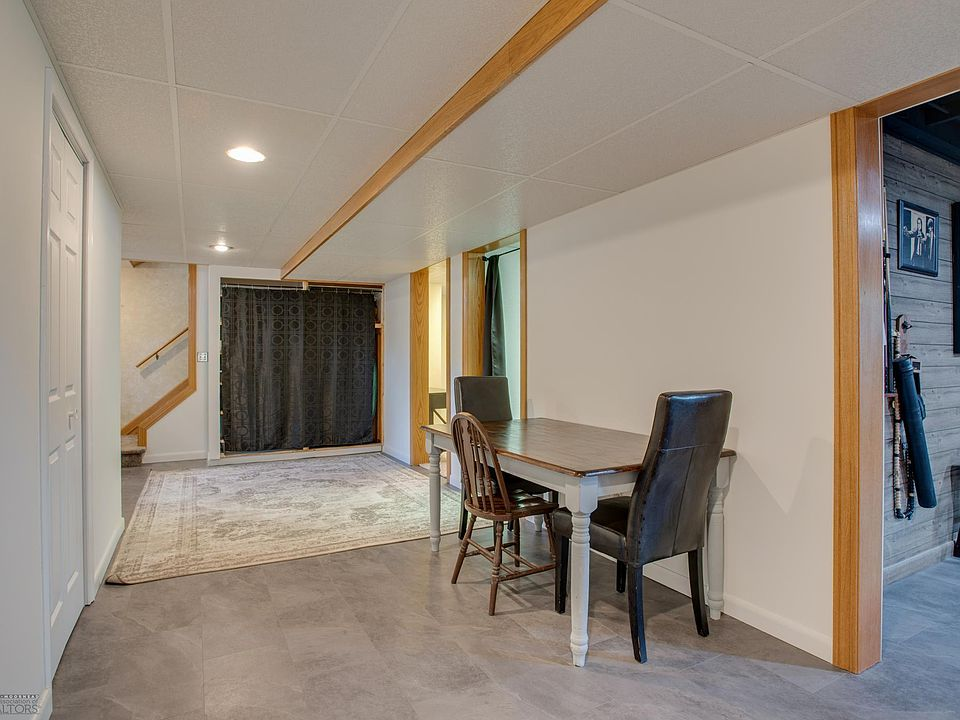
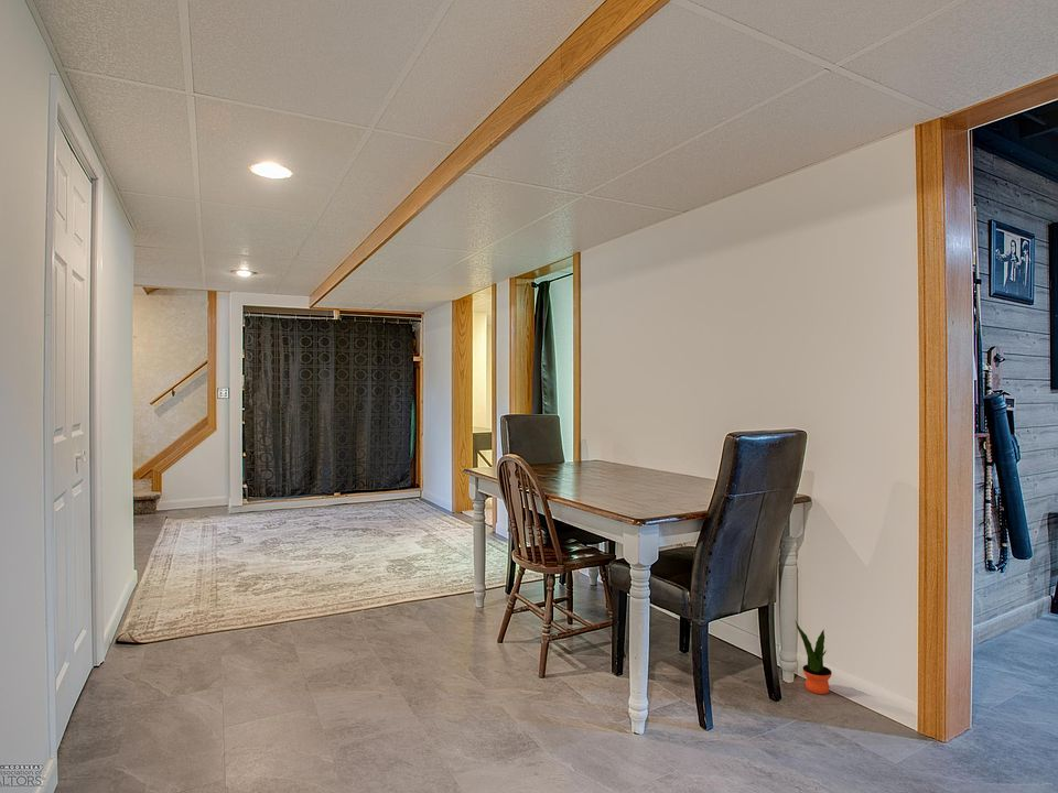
+ potted plant [795,620,833,695]
